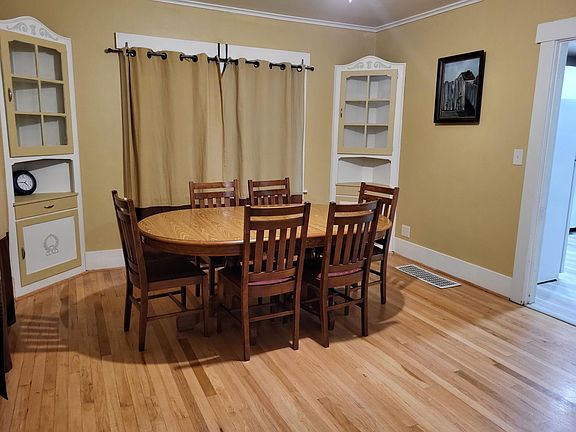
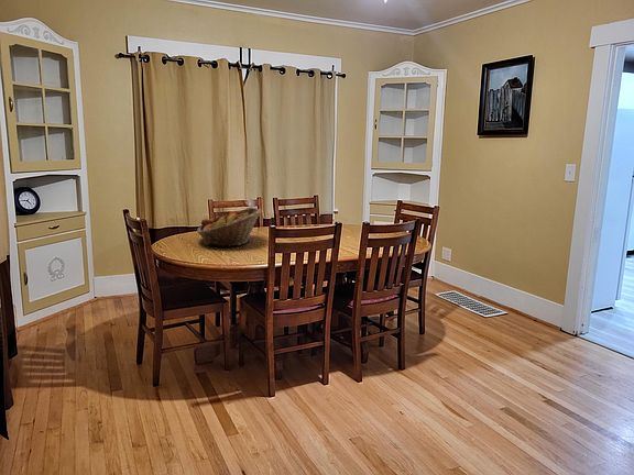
+ fruit basket [196,207,262,247]
